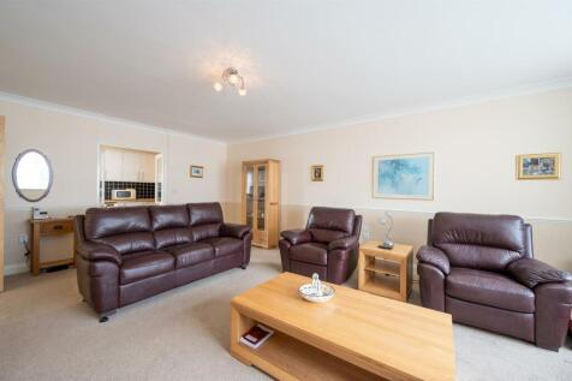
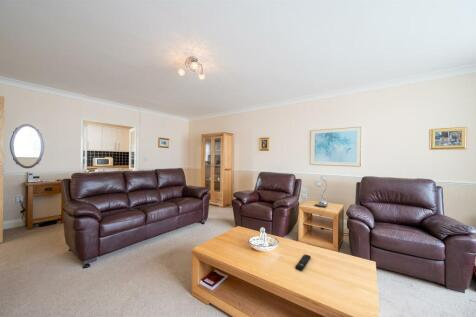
+ remote control [294,253,312,271]
